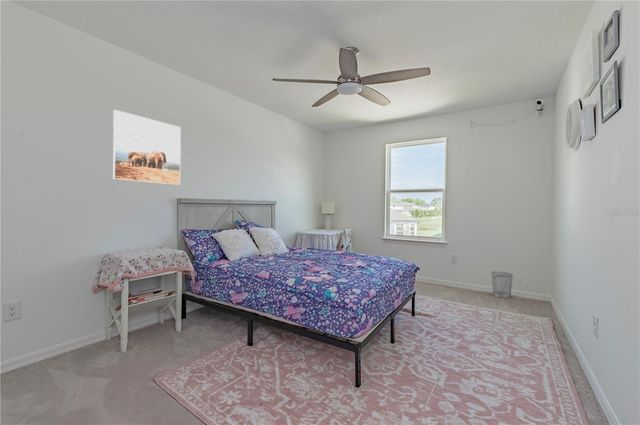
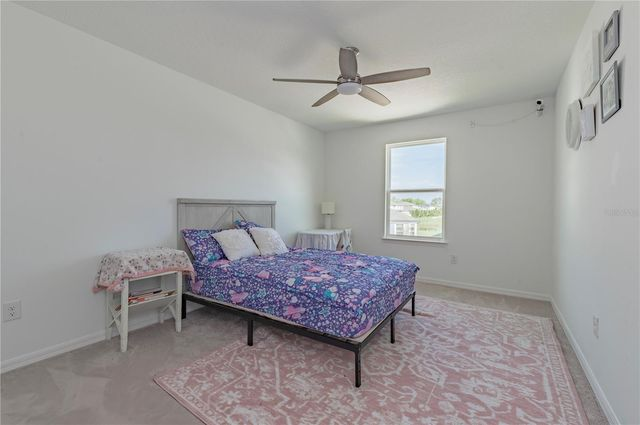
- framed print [112,109,182,186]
- wastebasket [490,270,514,299]
